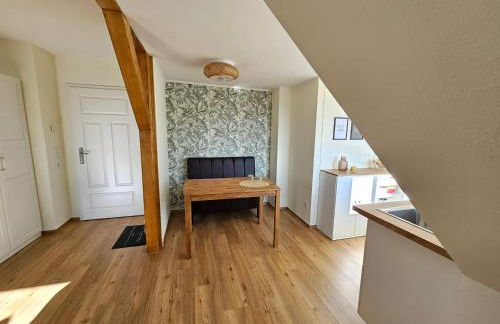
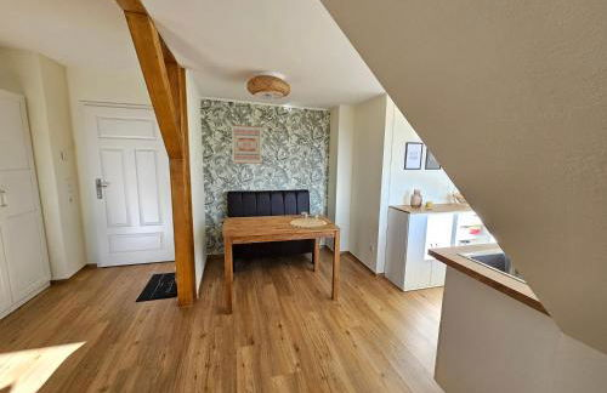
+ wall art [231,124,262,165]
